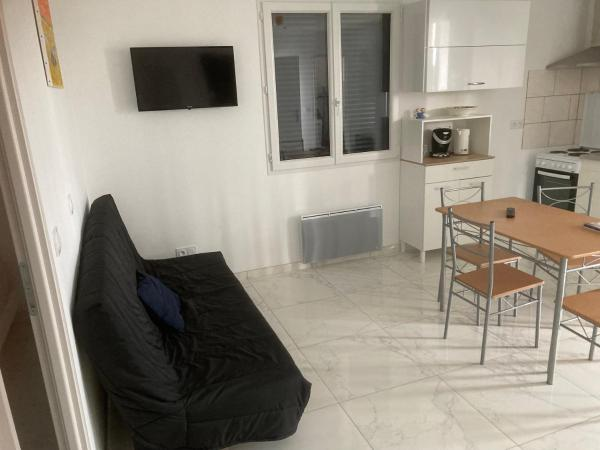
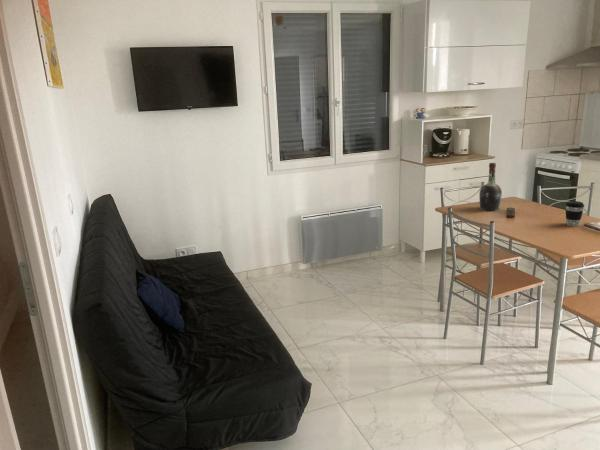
+ cognac bottle [478,162,503,212]
+ coffee cup [565,200,585,227]
